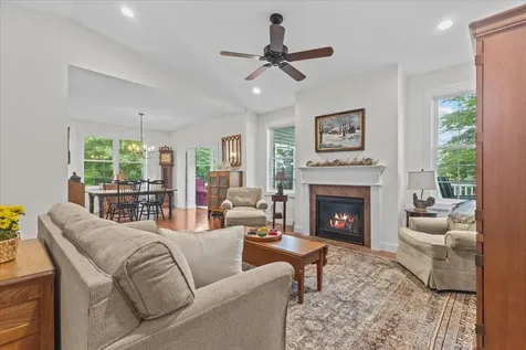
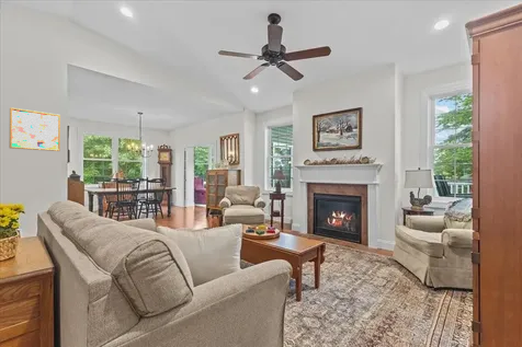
+ wall art [9,107,61,152]
